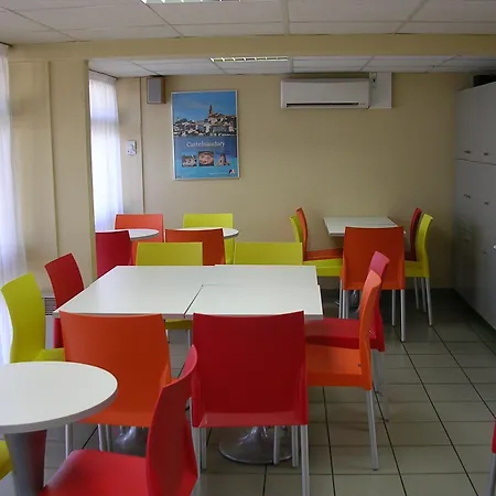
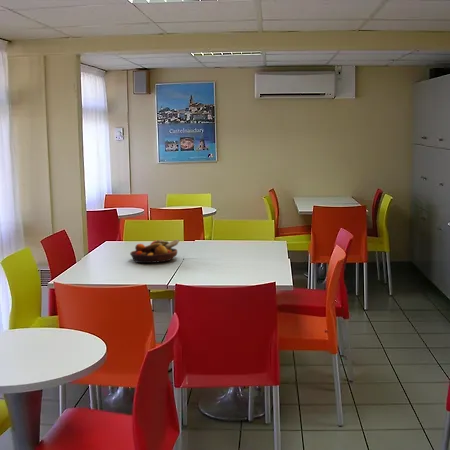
+ fruit bowl [129,239,180,264]
